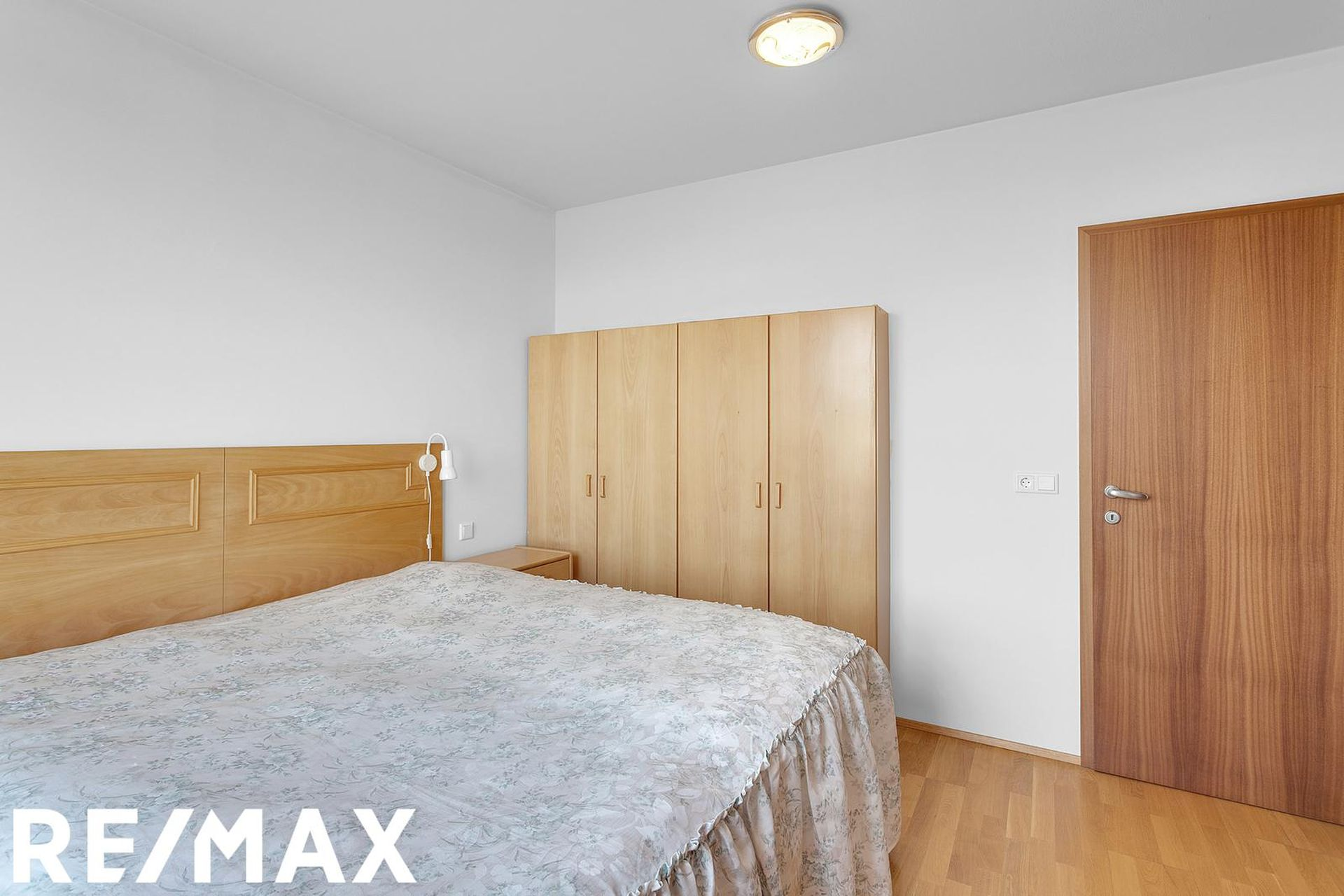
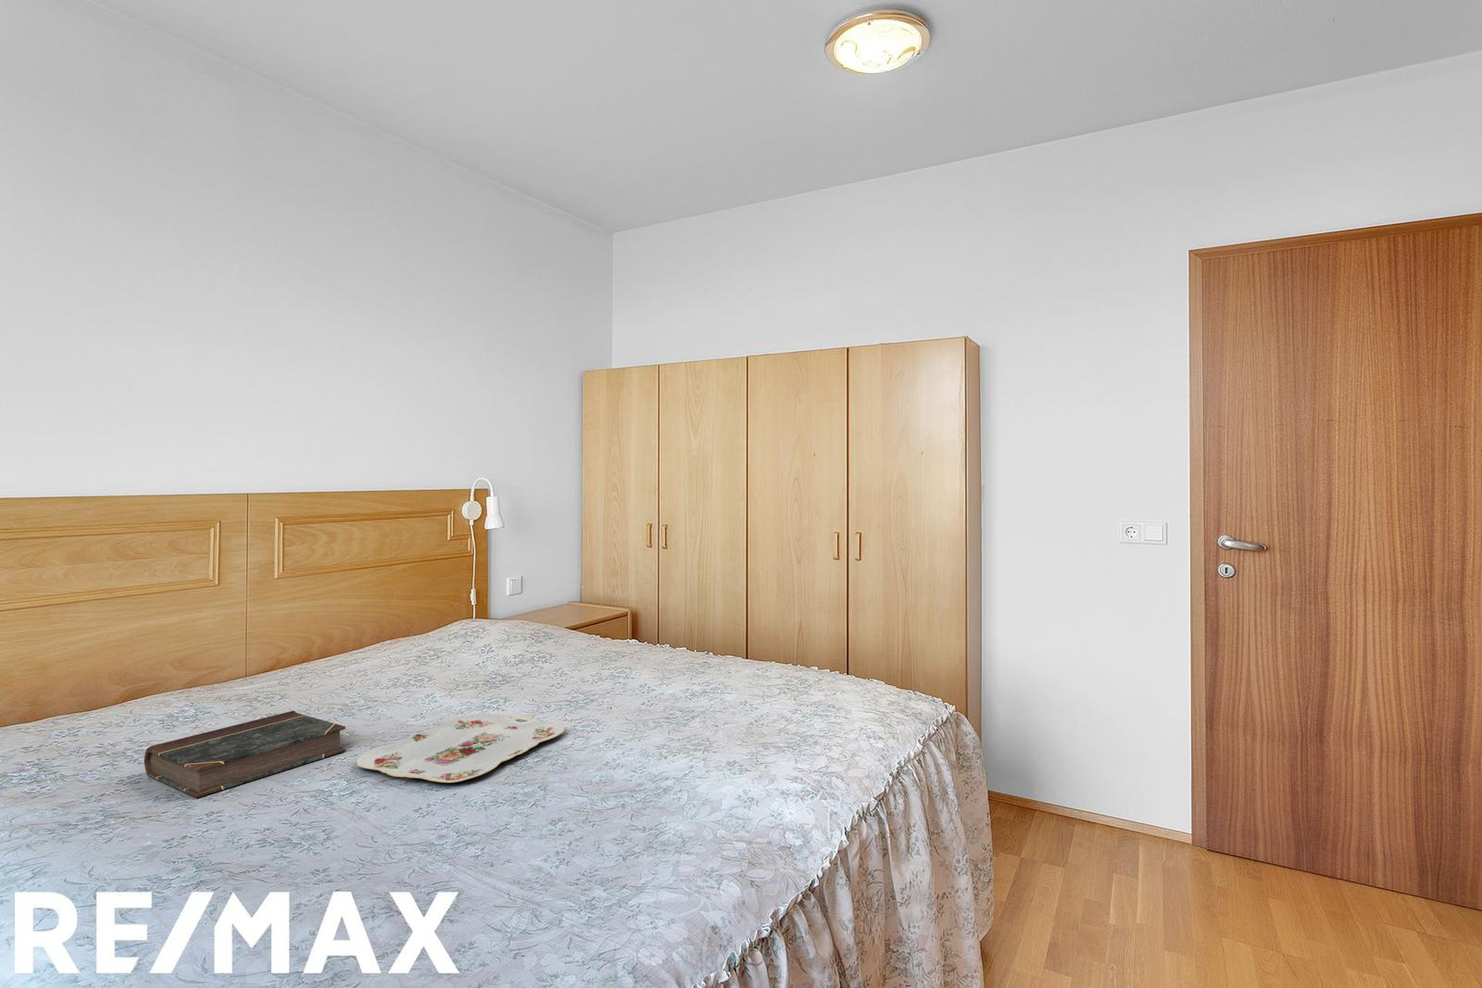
+ book [143,710,346,798]
+ serving tray [356,713,565,783]
